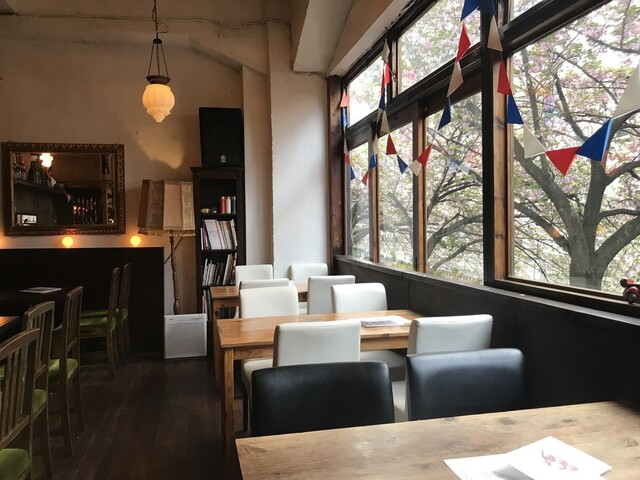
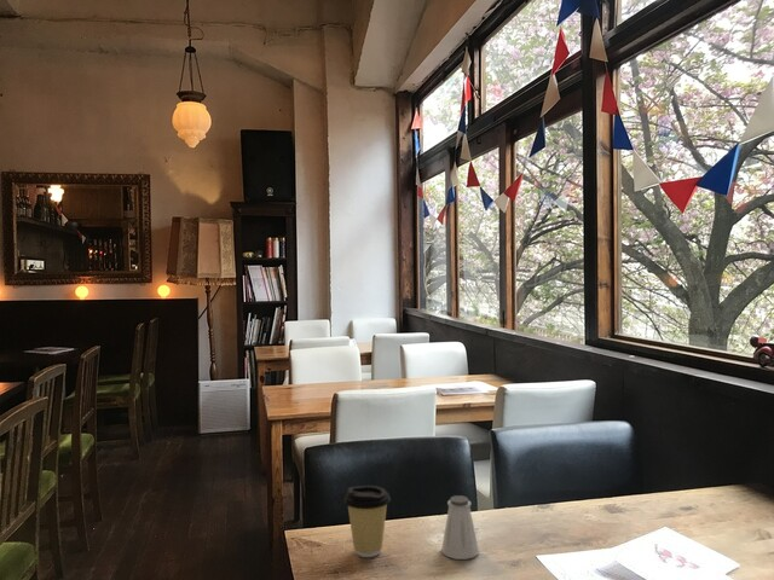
+ saltshaker [440,494,480,561]
+ coffee cup [342,485,392,558]
